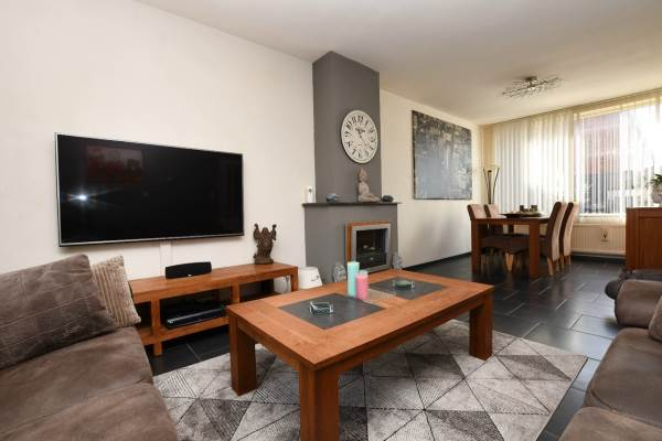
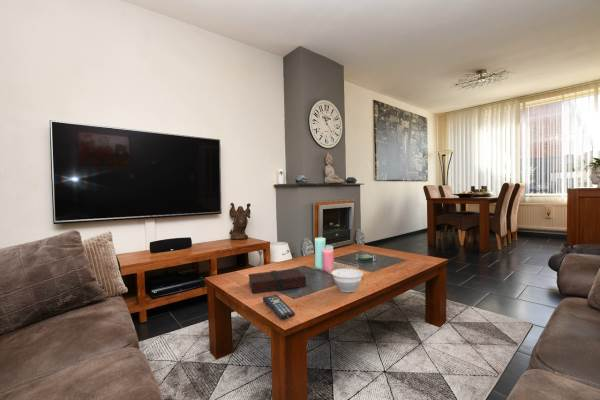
+ bowl [331,268,364,293]
+ book [247,268,307,294]
+ remote control [262,294,296,320]
